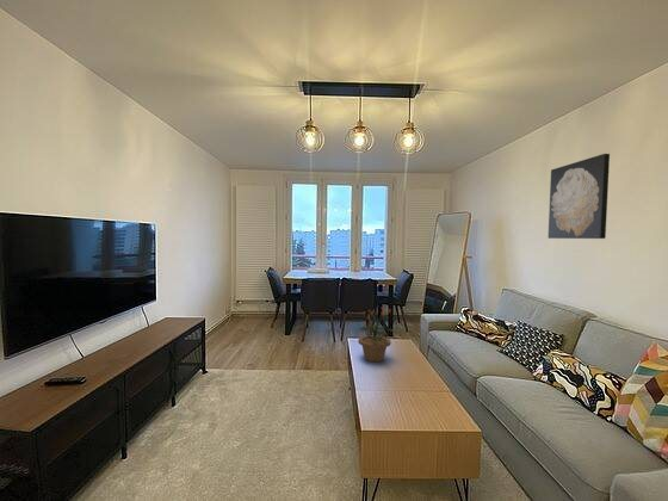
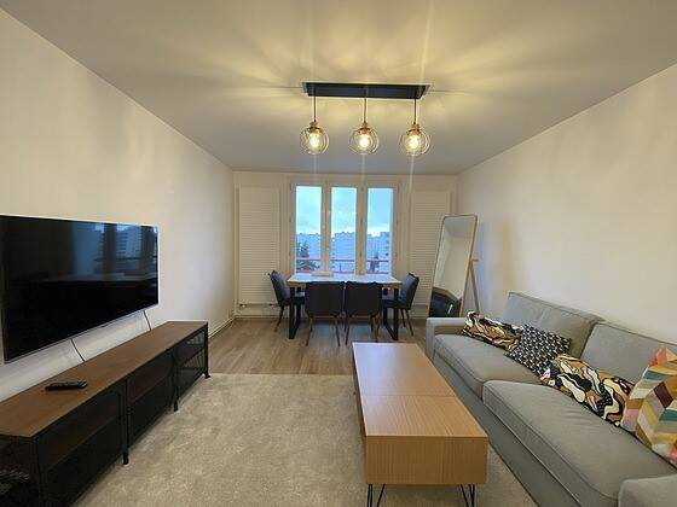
- wall art [548,153,611,240]
- potted plant [357,305,397,363]
